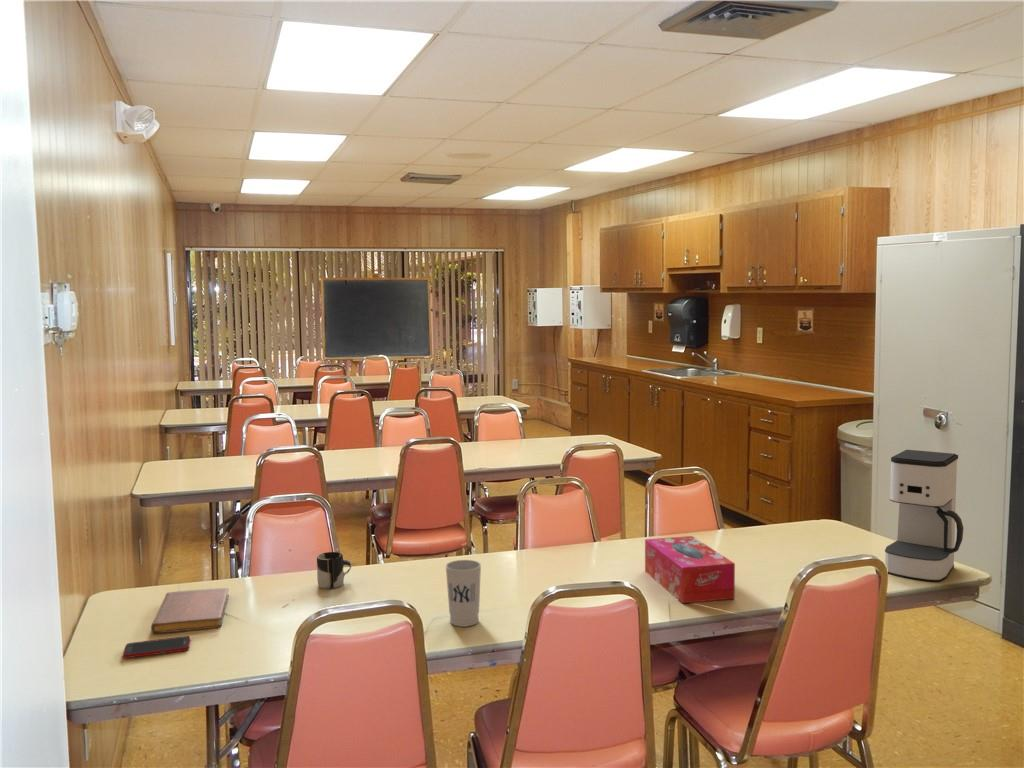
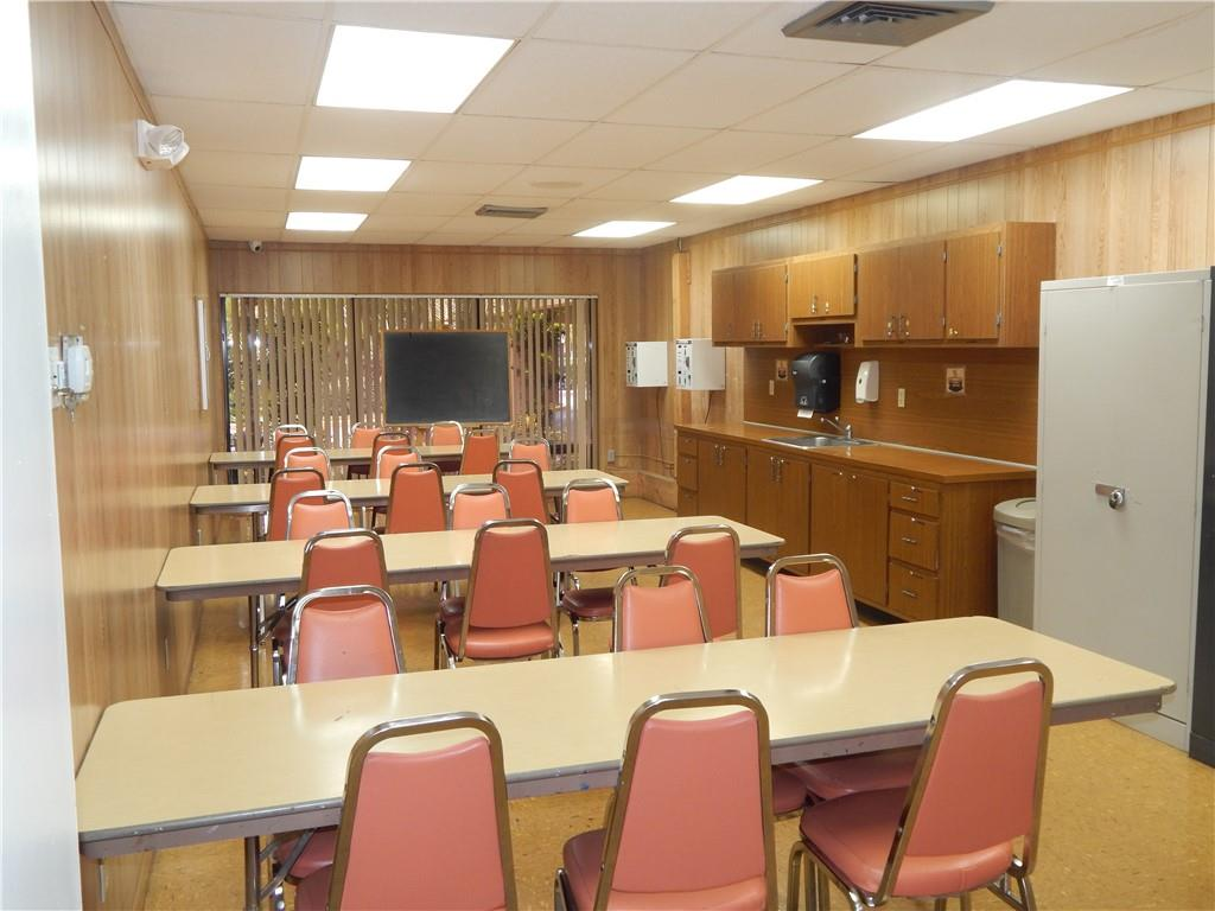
- notebook [150,587,230,634]
- cup [444,559,482,628]
- cup [316,551,352,590]
- coffee maker [884,449,964,583]
- cell phone [122,635,191,659]
- tissue box [644,535,736,604]
